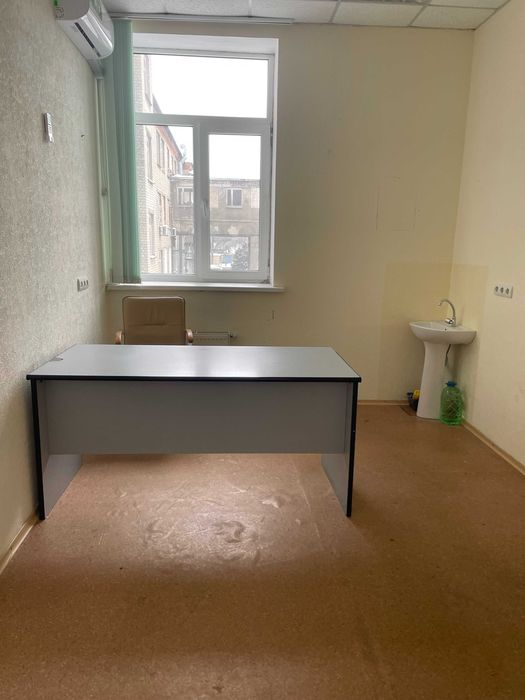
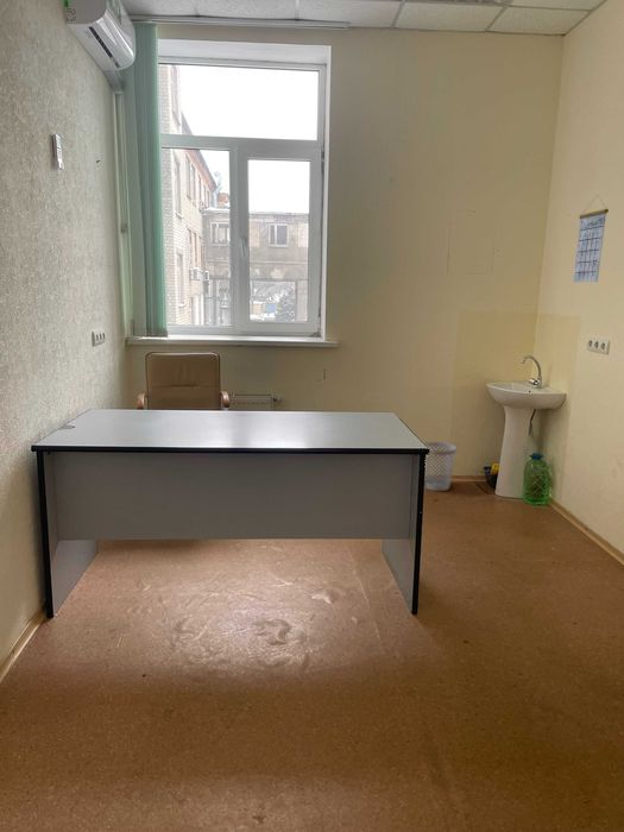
+ wastebasket [424,441,458,492]
+ calendar [572,195,610,284]
